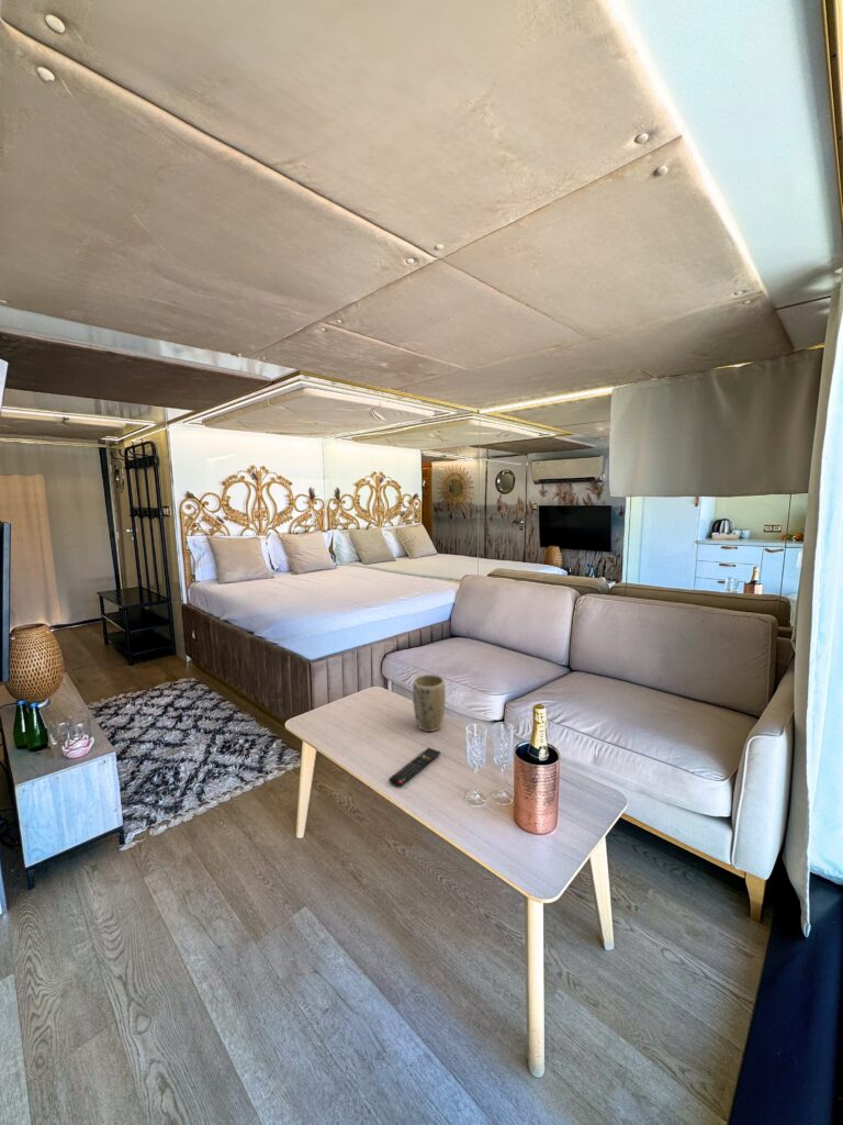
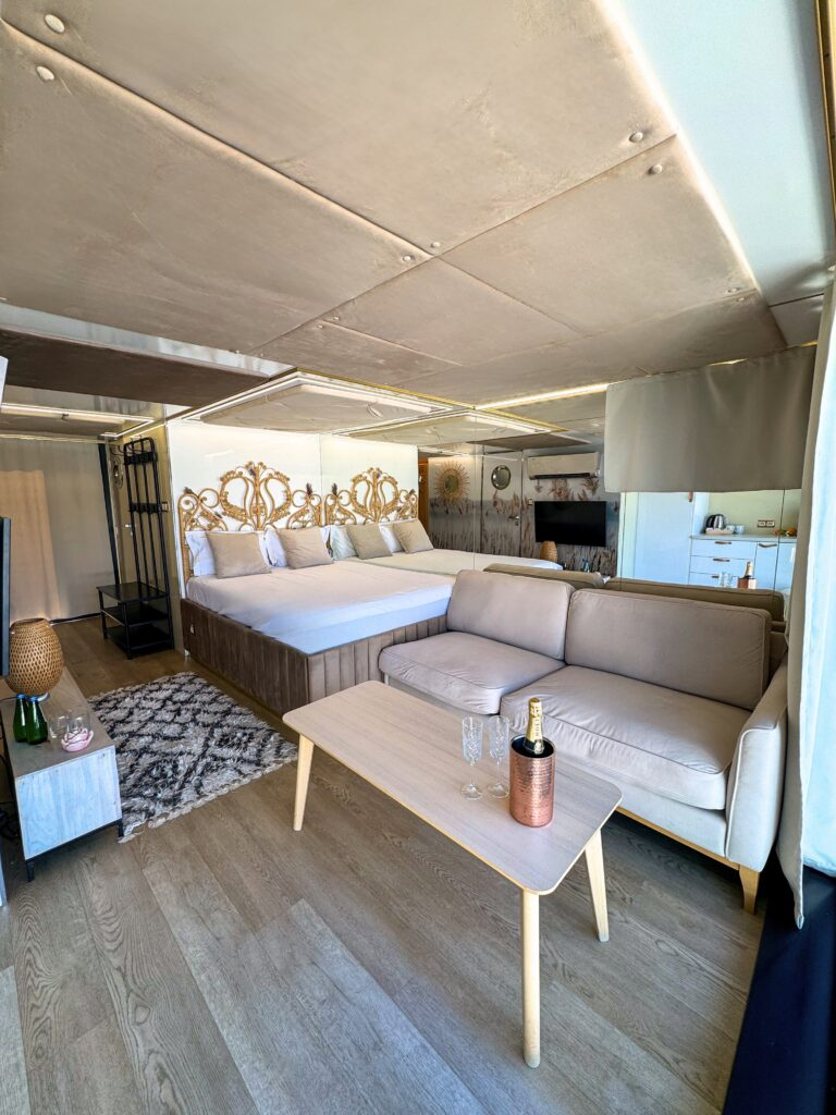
- remote control [387,746,441,788]
- plant pot [412,673,447,733]
